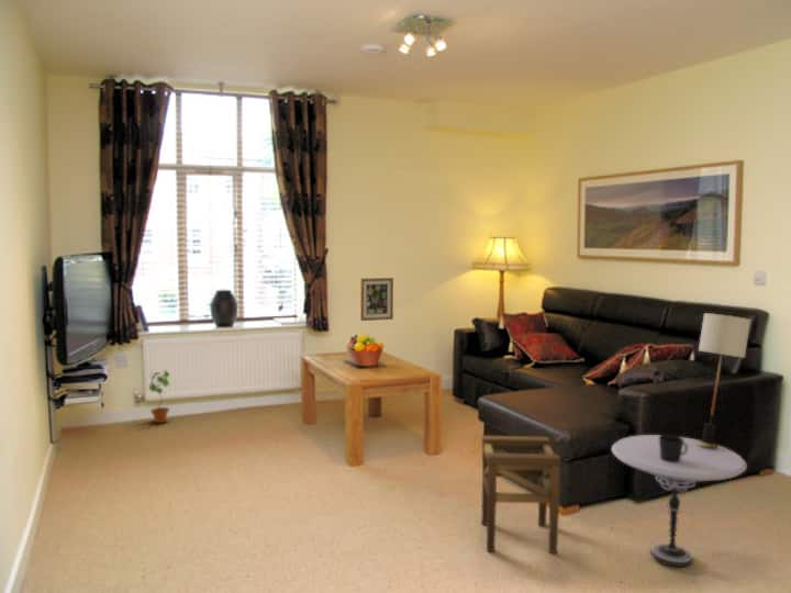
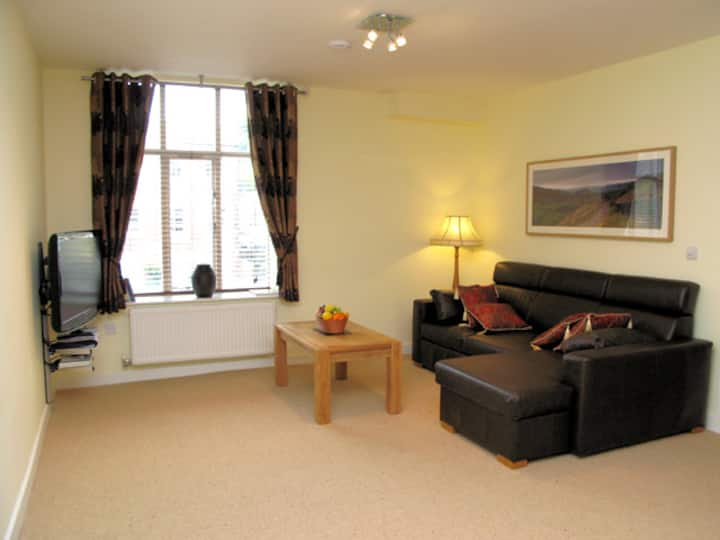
- stool [480,435,561,555]
- table lamp [698,312,751,448]
- side table [611,434,748,568]
- cup [659,434,688,462]
- potted plant [148,369,170,424]
- wall art [359,277,394,322]
